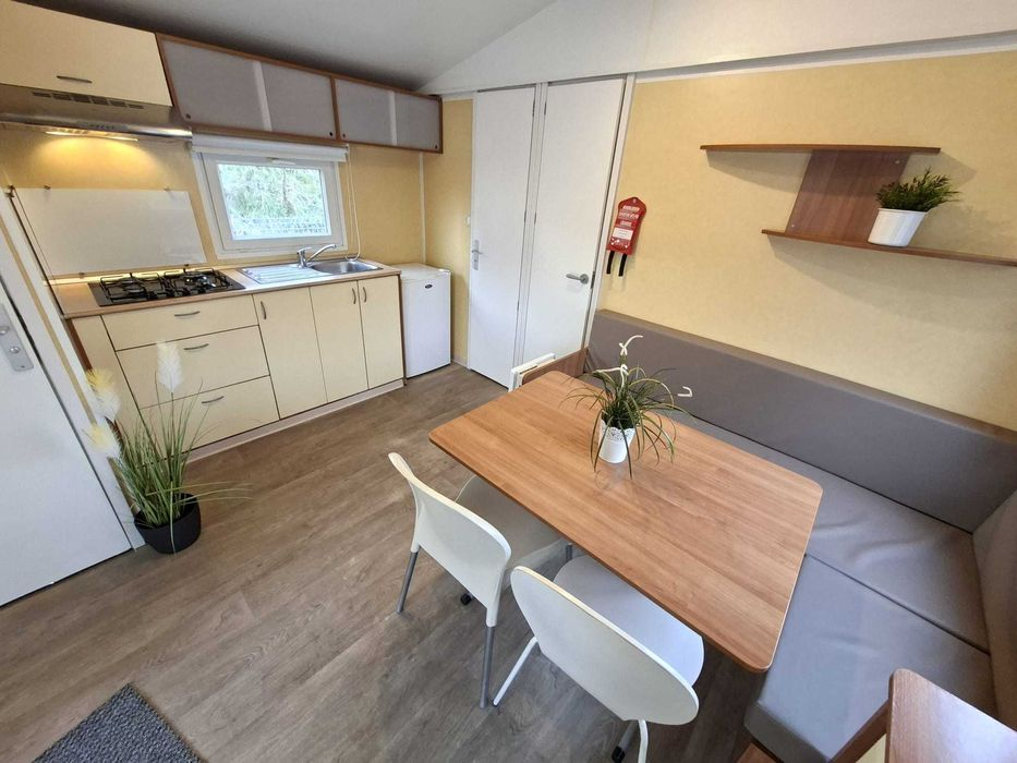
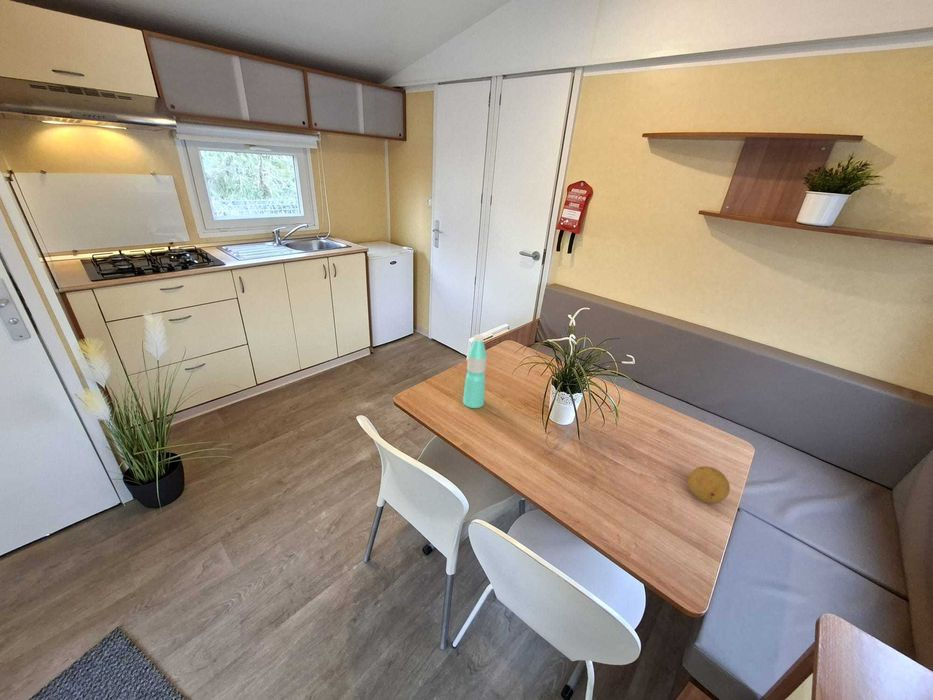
+ fruit [687,465,731,504]
+ water bottle [462,333,488,409]
